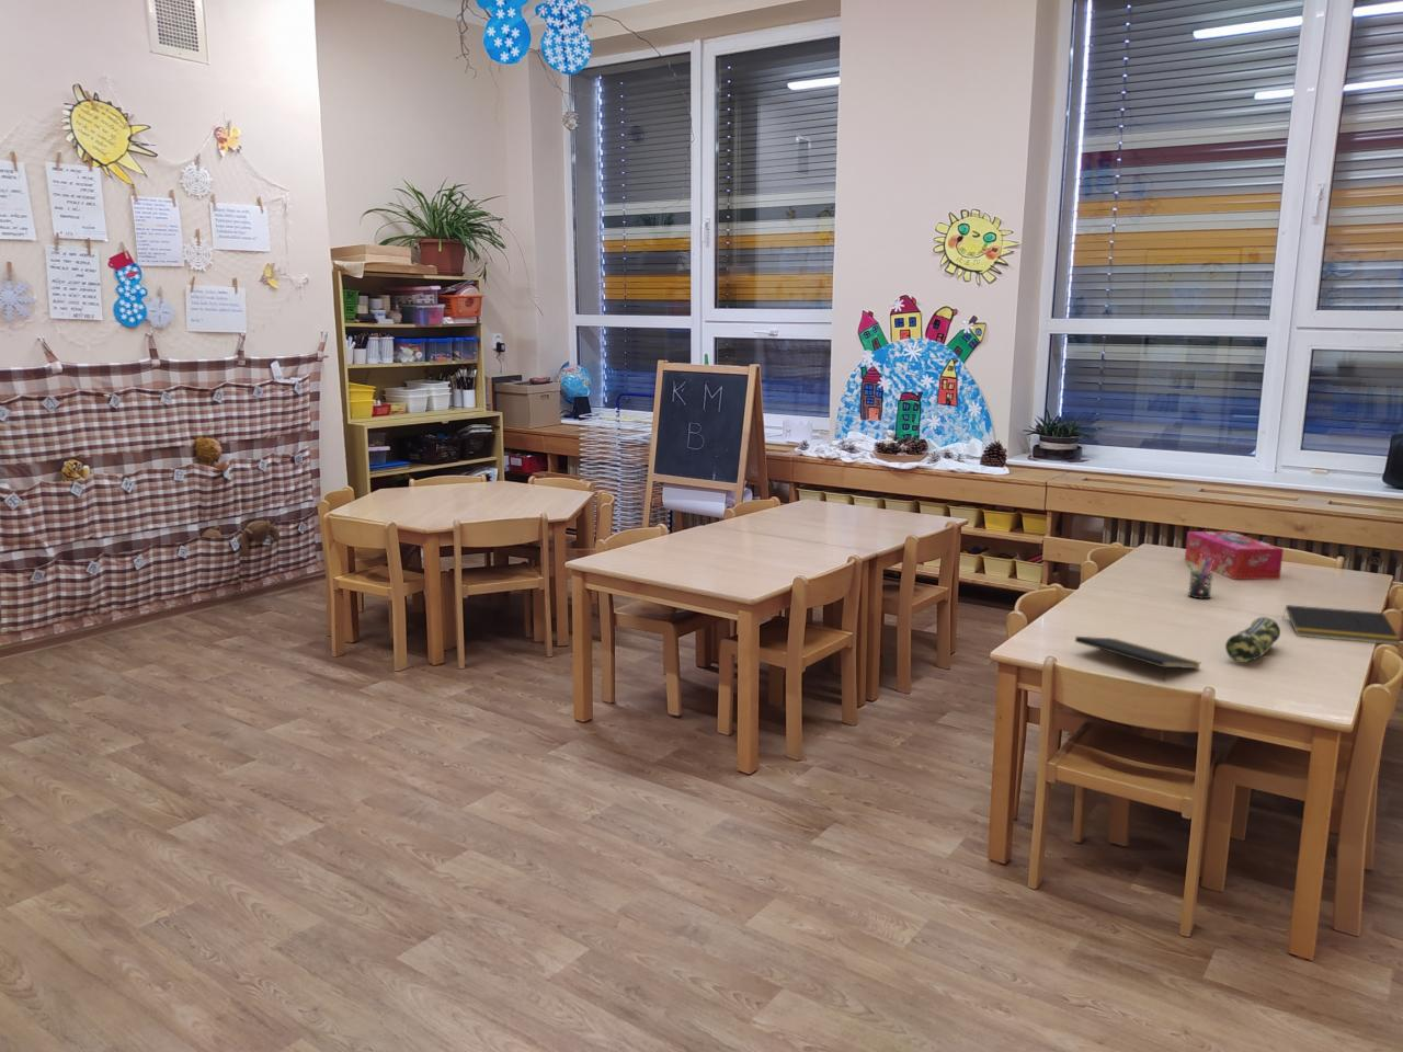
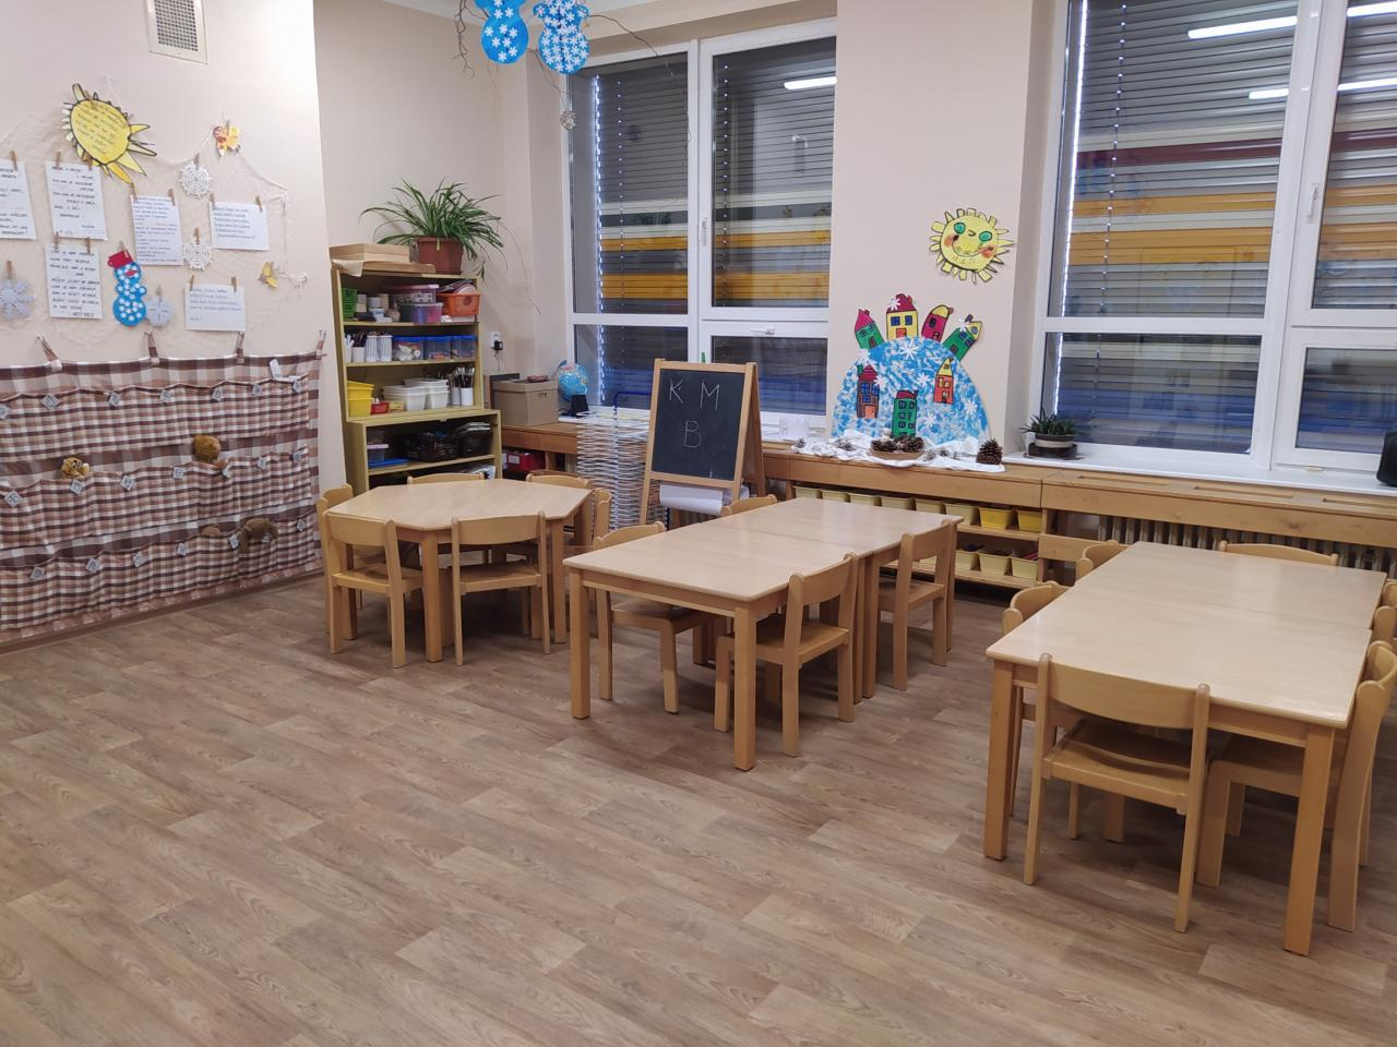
- pencil case [1224,616,1281,664]
- pen holder [1185,554,1214,600]
- notepad [1281,603,1402,645]
- notepad [1074,635,1202,683]
- tissue box [1184,530,1285,581]
